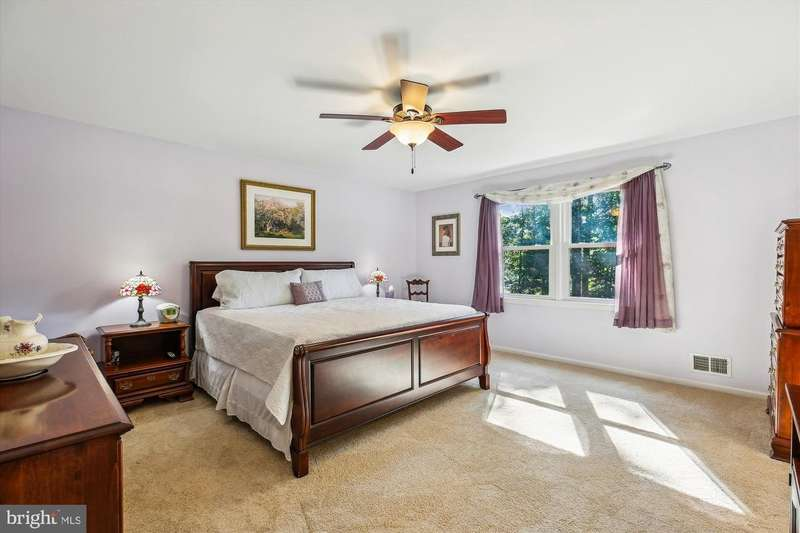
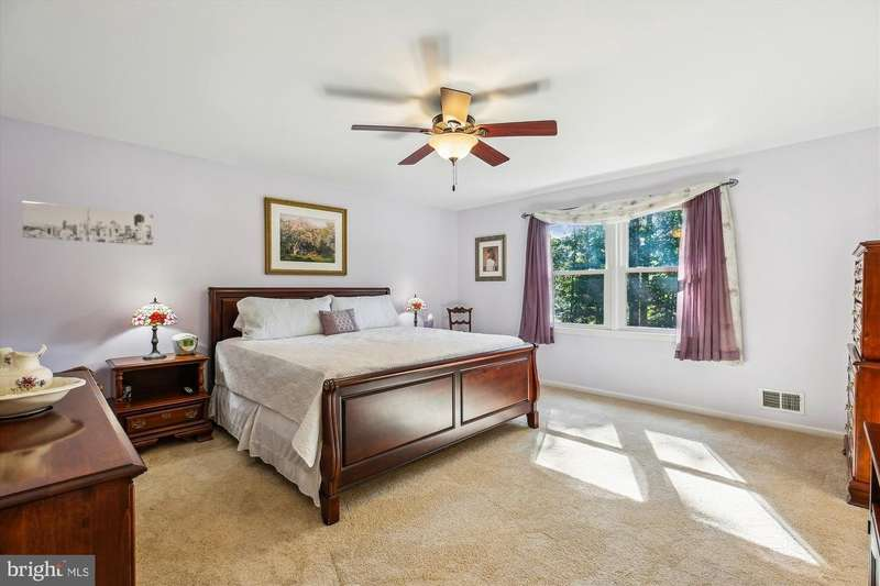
+ wall art [21,200,154,246]
